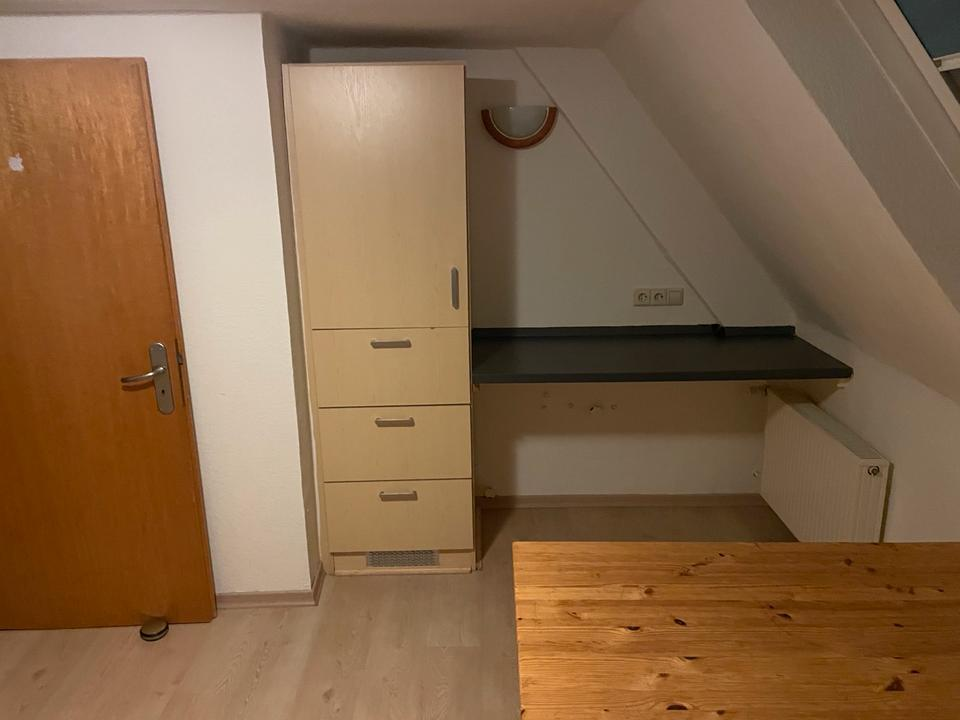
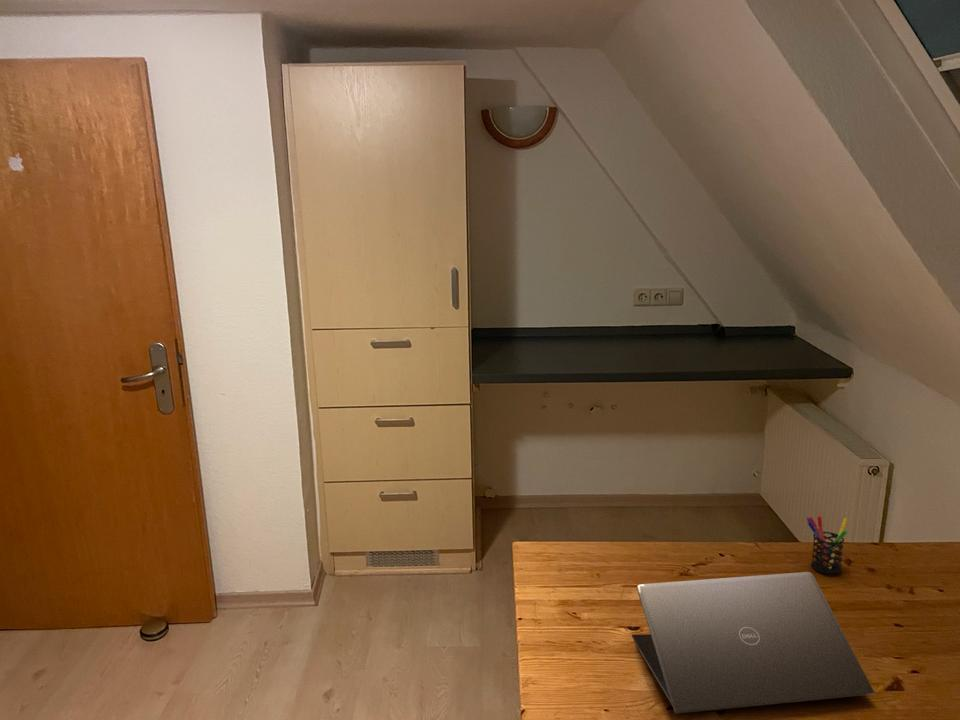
+ pen holder [805,515,849,575]
+ laptop [631,571,875,715]
